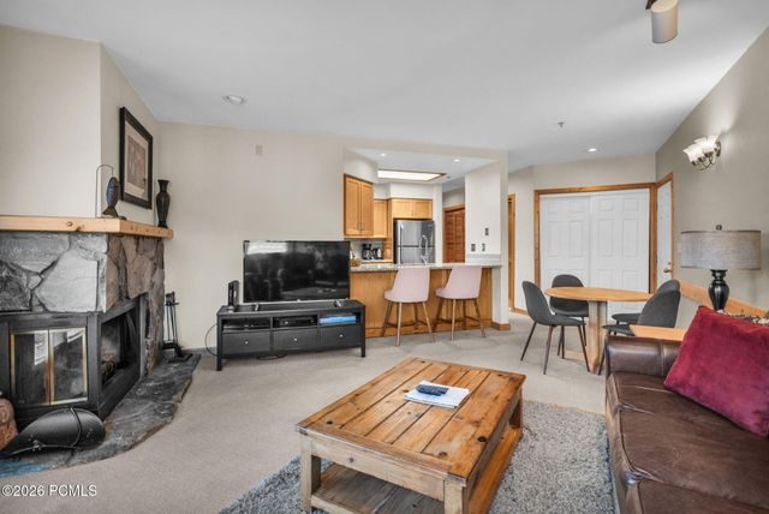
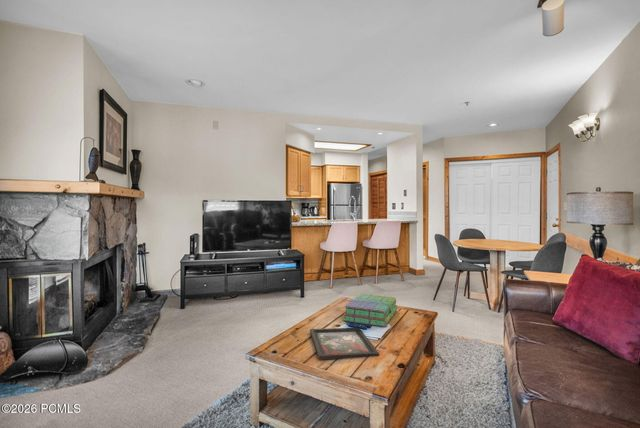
+ stack of books [342,293,398,328]
+ decorative tray [309,327,380,361]
